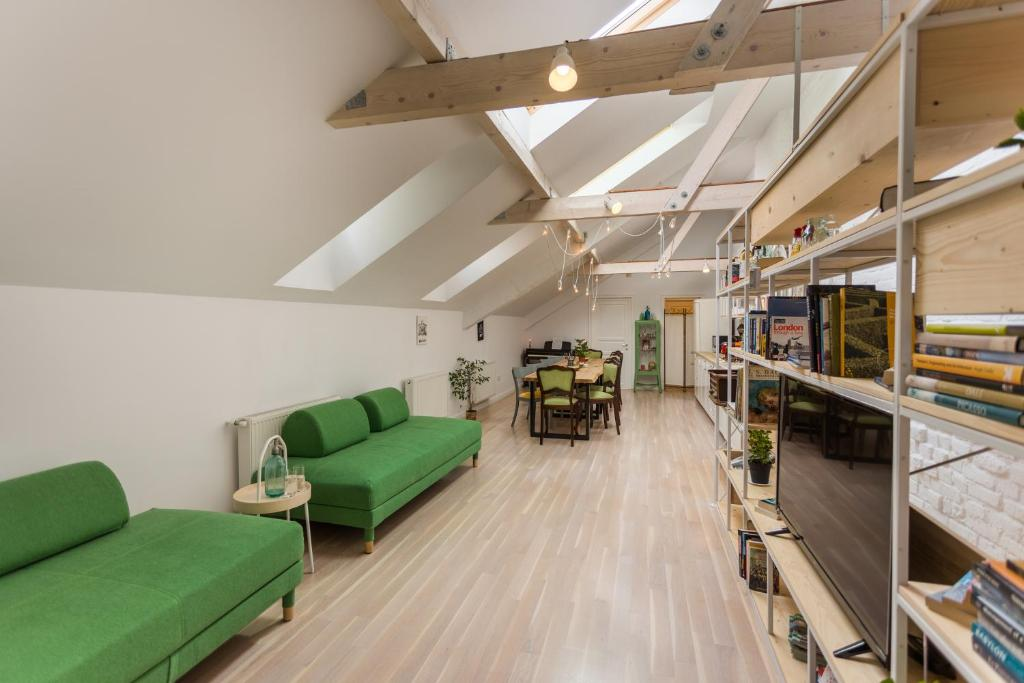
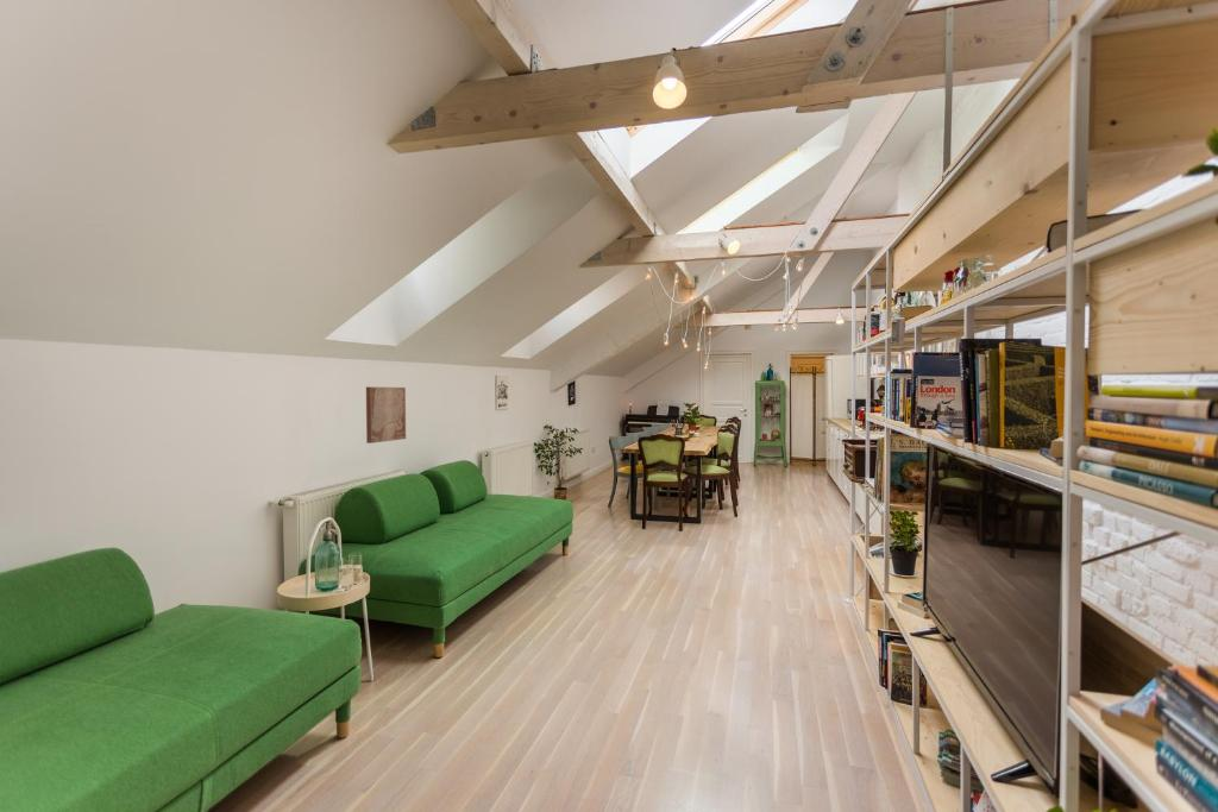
+ wall art [365,385,407,445]
